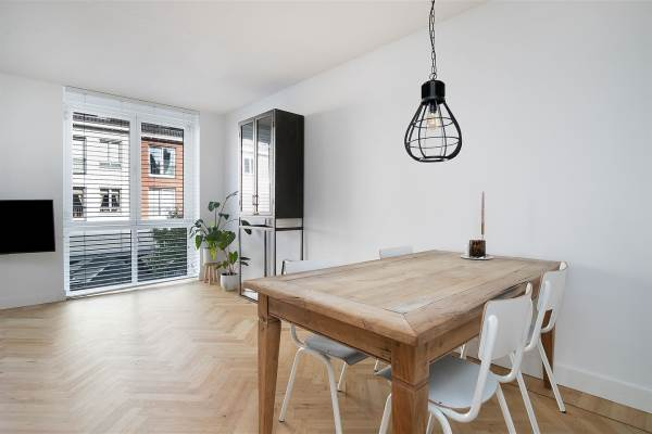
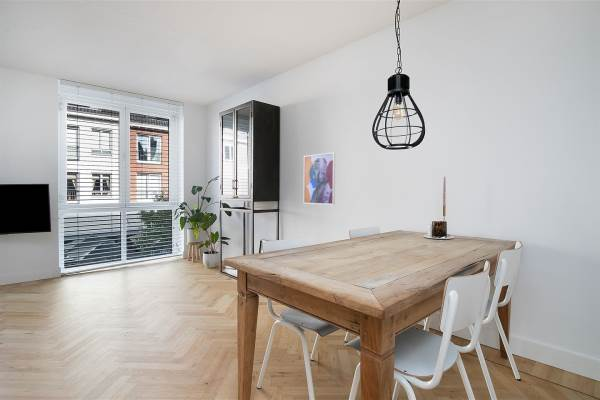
+ wall art [303,152,336,206]
